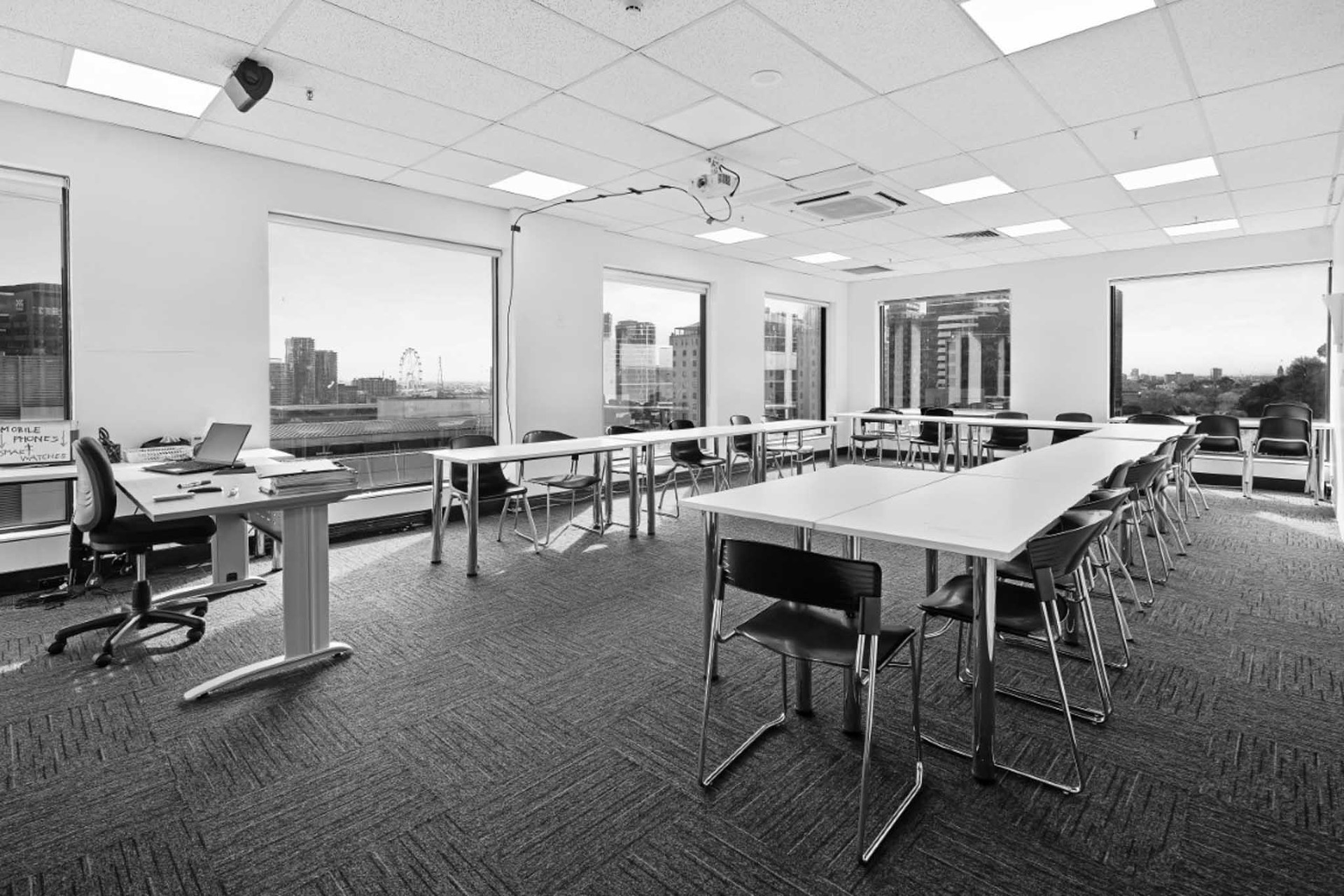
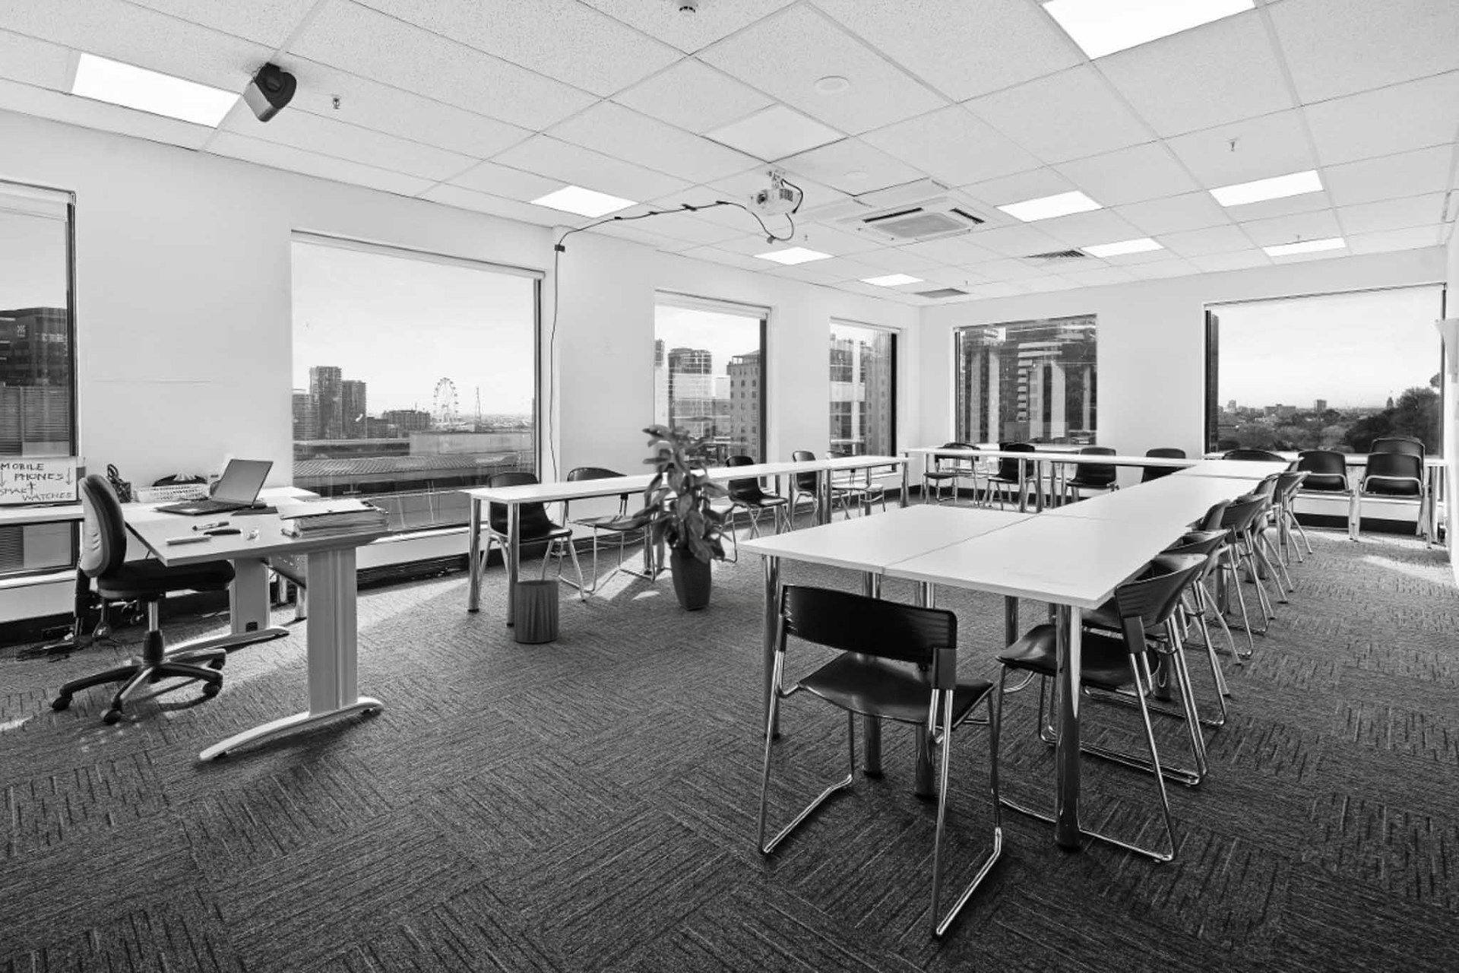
+ trash can [513,579,560,644]
+ indoor plant [631,415,733,611]
